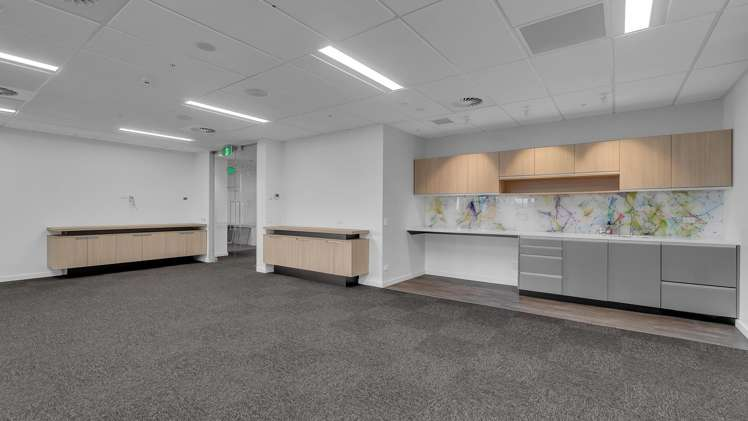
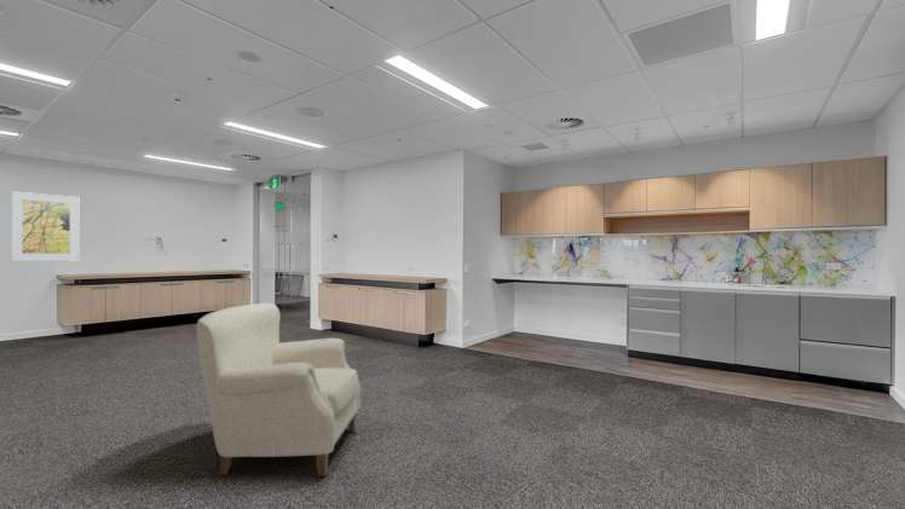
+ chair [195,302,362,478]
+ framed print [10,190,80,262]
